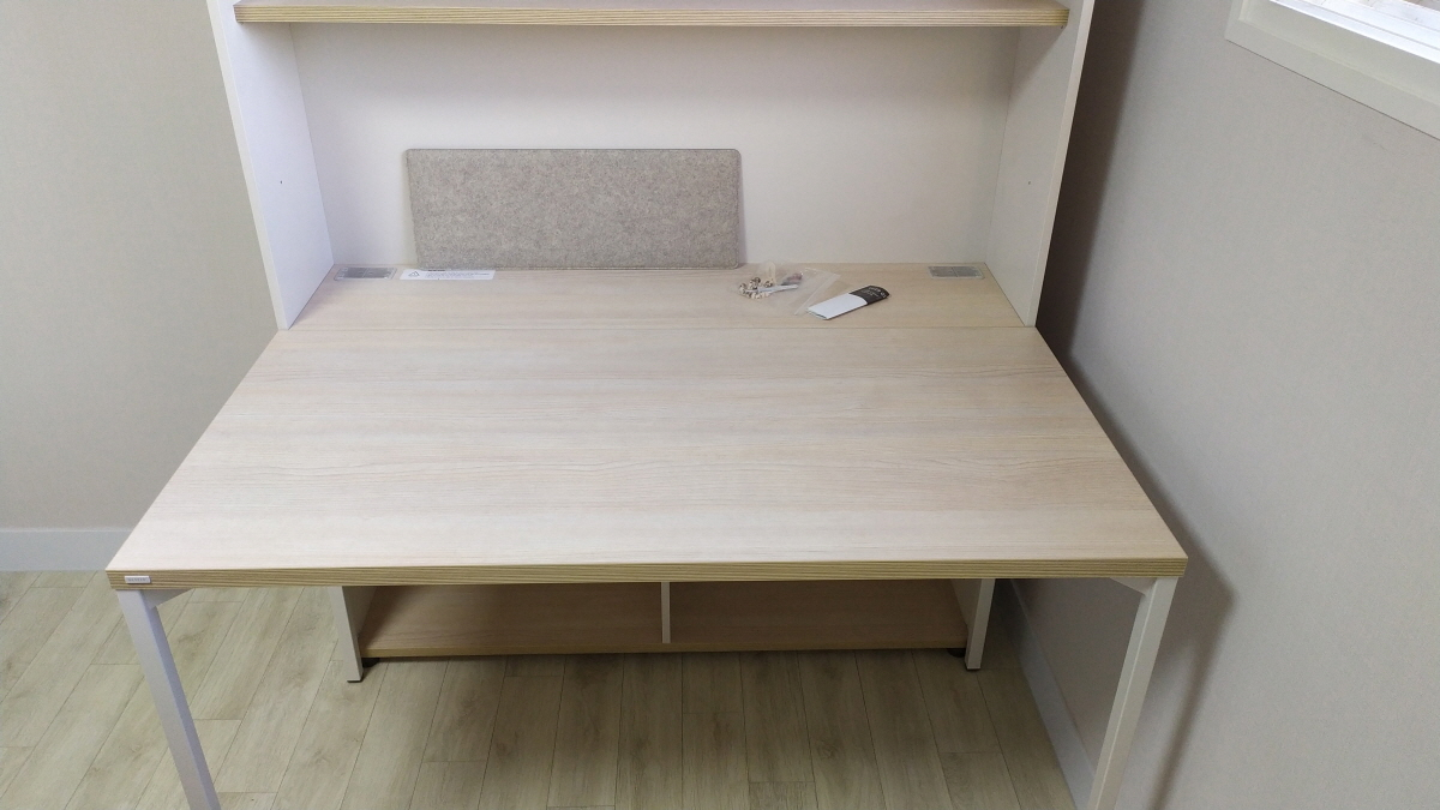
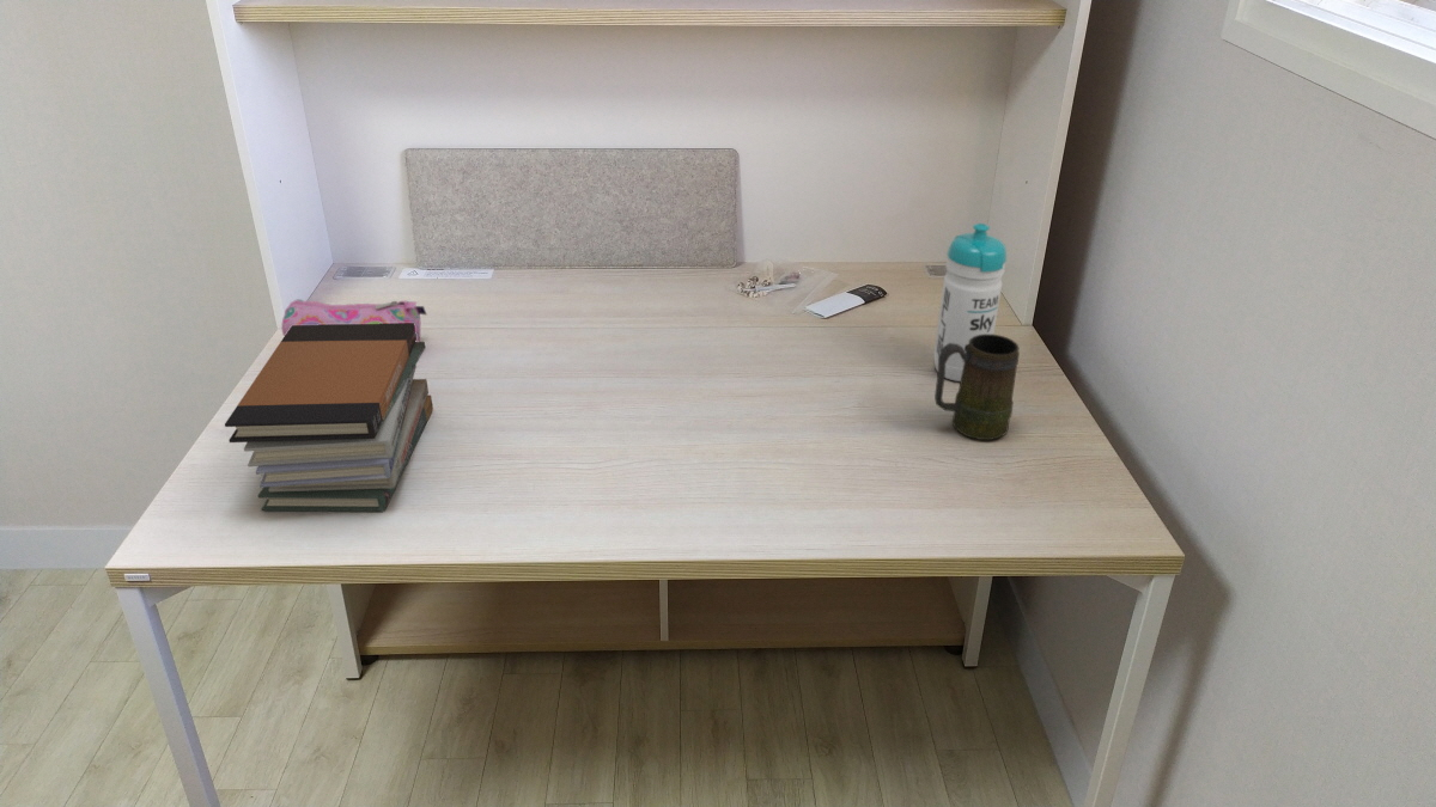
+ water bottle [933,222,1008,383]
+ mug [933,334,1021,441]
+ book stack [224,323,434,513]
+ pencil case [280,298,428,342]
